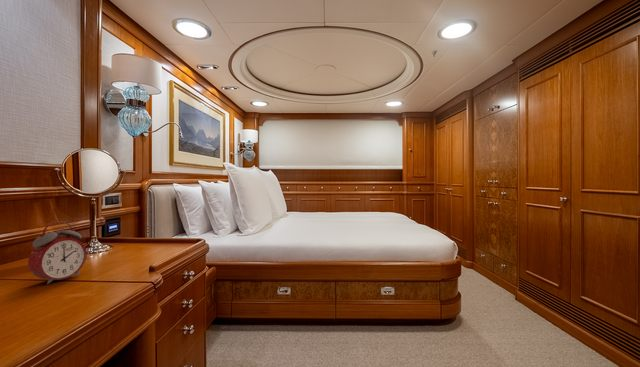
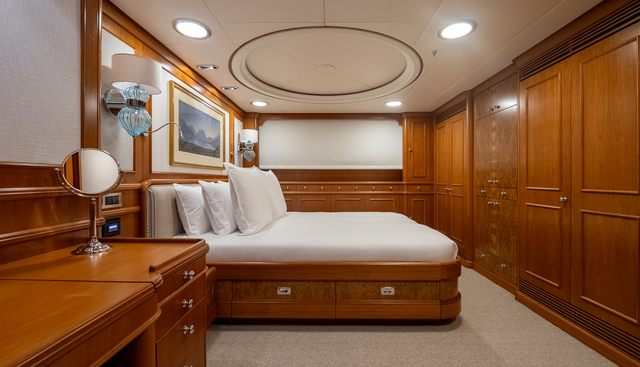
- alarm clock [27,220,88,285]
